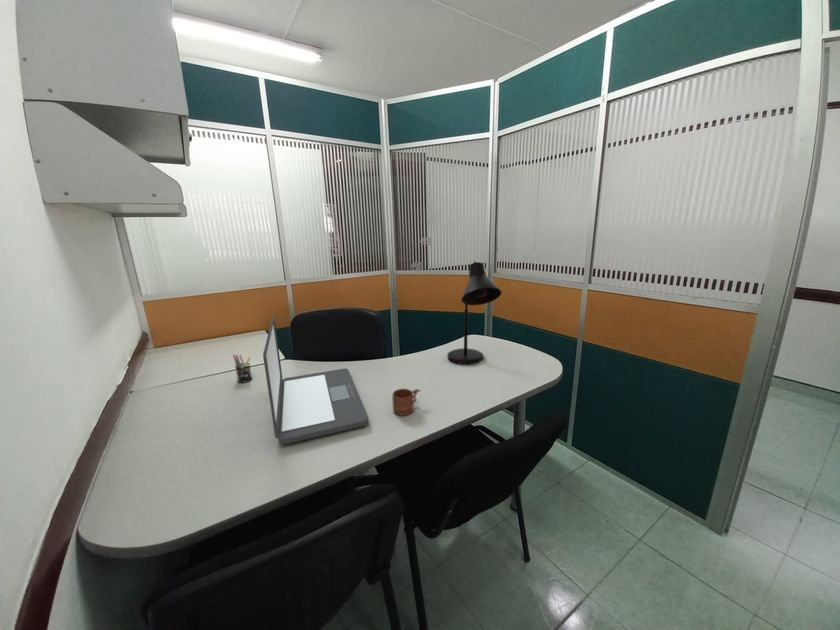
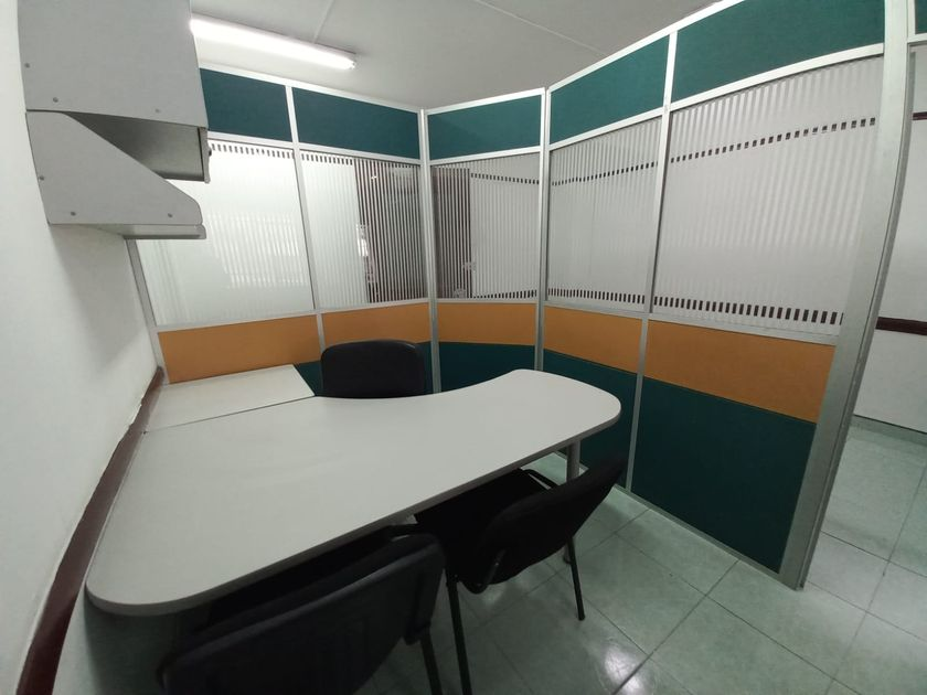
- mug [391,388,422,417]
- pen holder [232,353,253,384]
- laptop [262,316,370,446]
- desk lamp [447,261,503,365]
